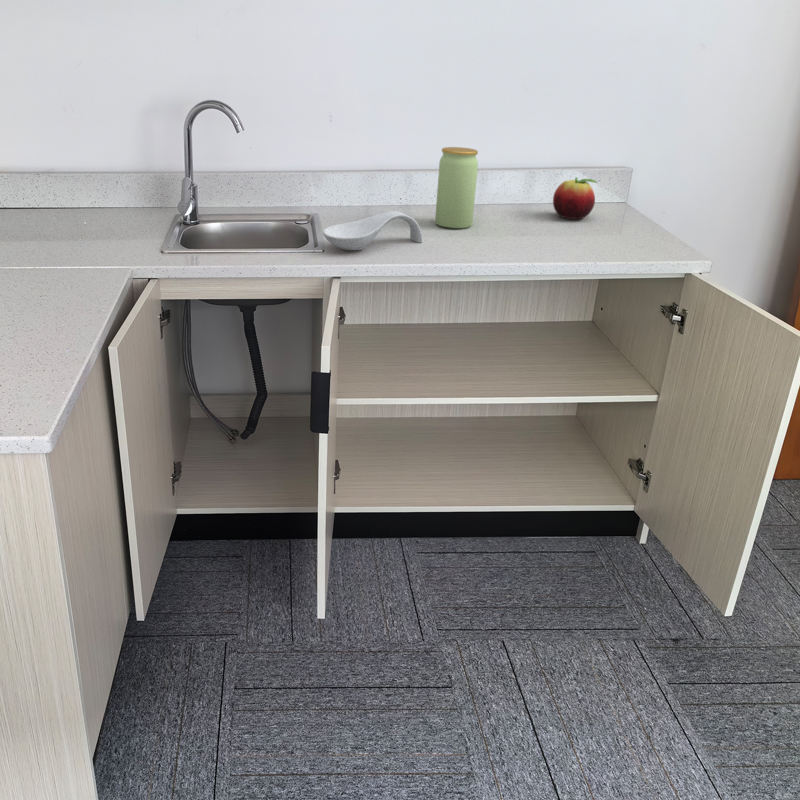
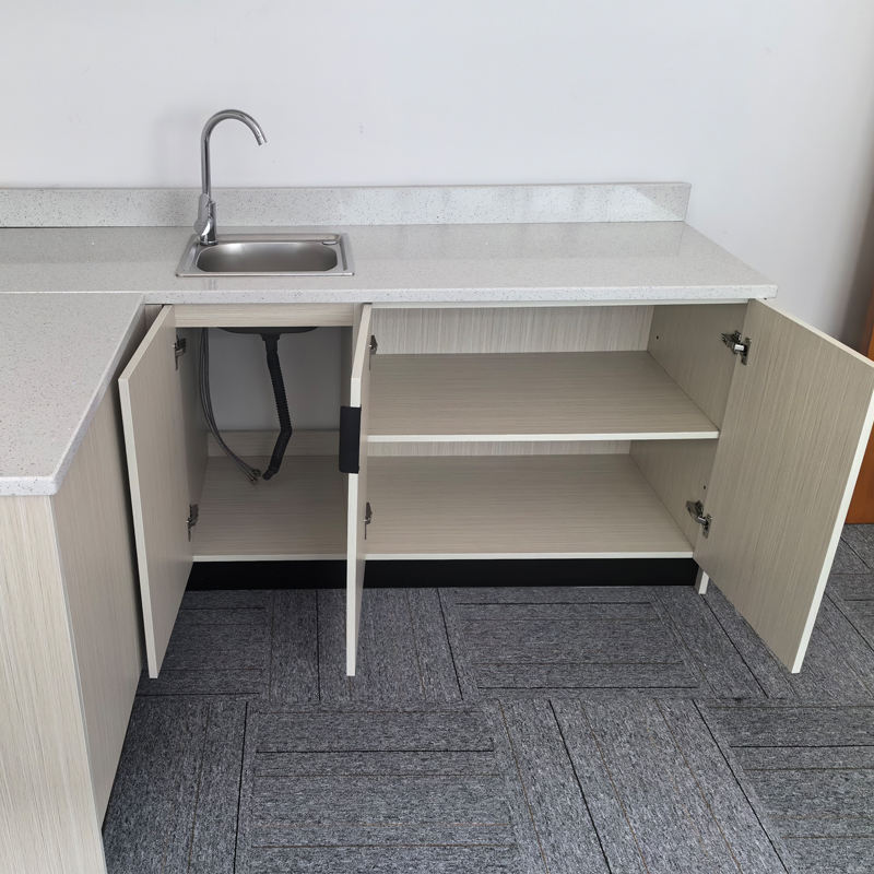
- jar [434,146,479,229]
- fruit [552,177,598,220]
- spoon rest [322,210,423,251]
